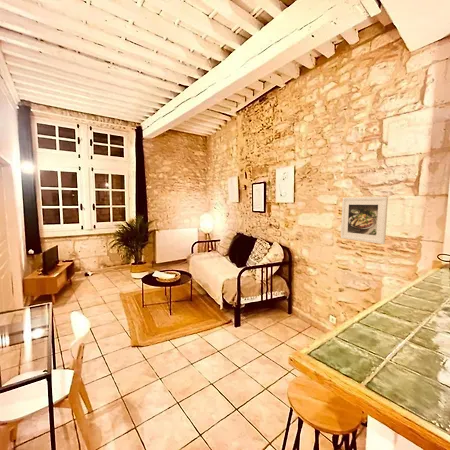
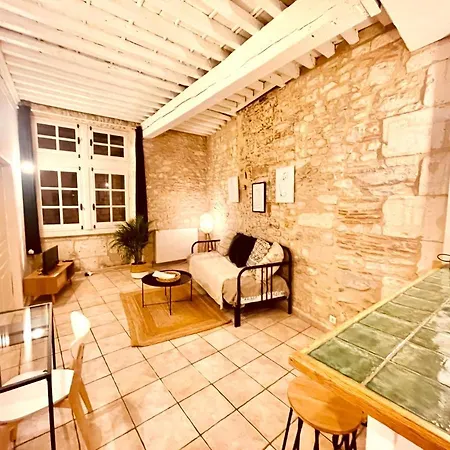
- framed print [340,196,389,245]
